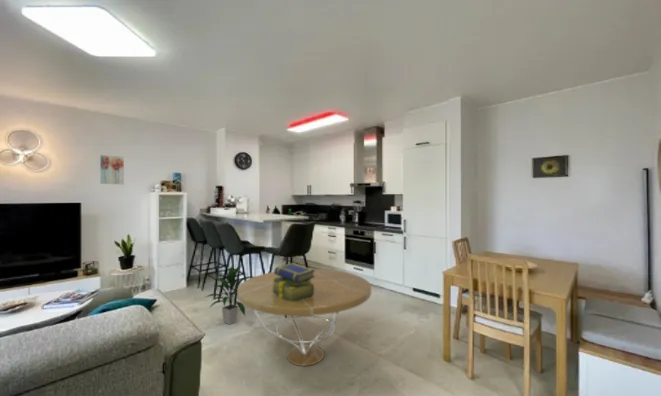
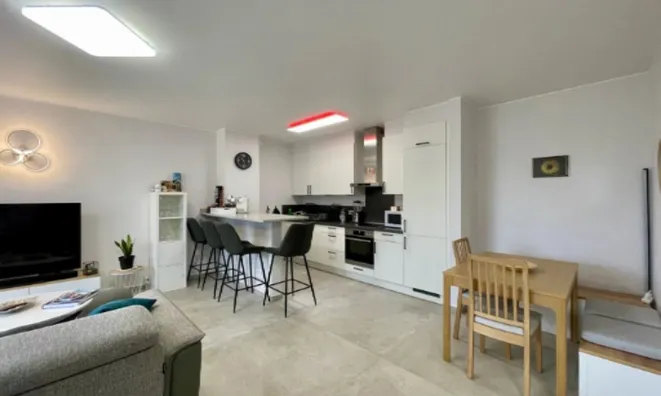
- wall art [99,154,125,186]
- indoor plant [203,264,246,325]
- coffee table [236,268,372,367]
- stack of books [271,262,315,303]
